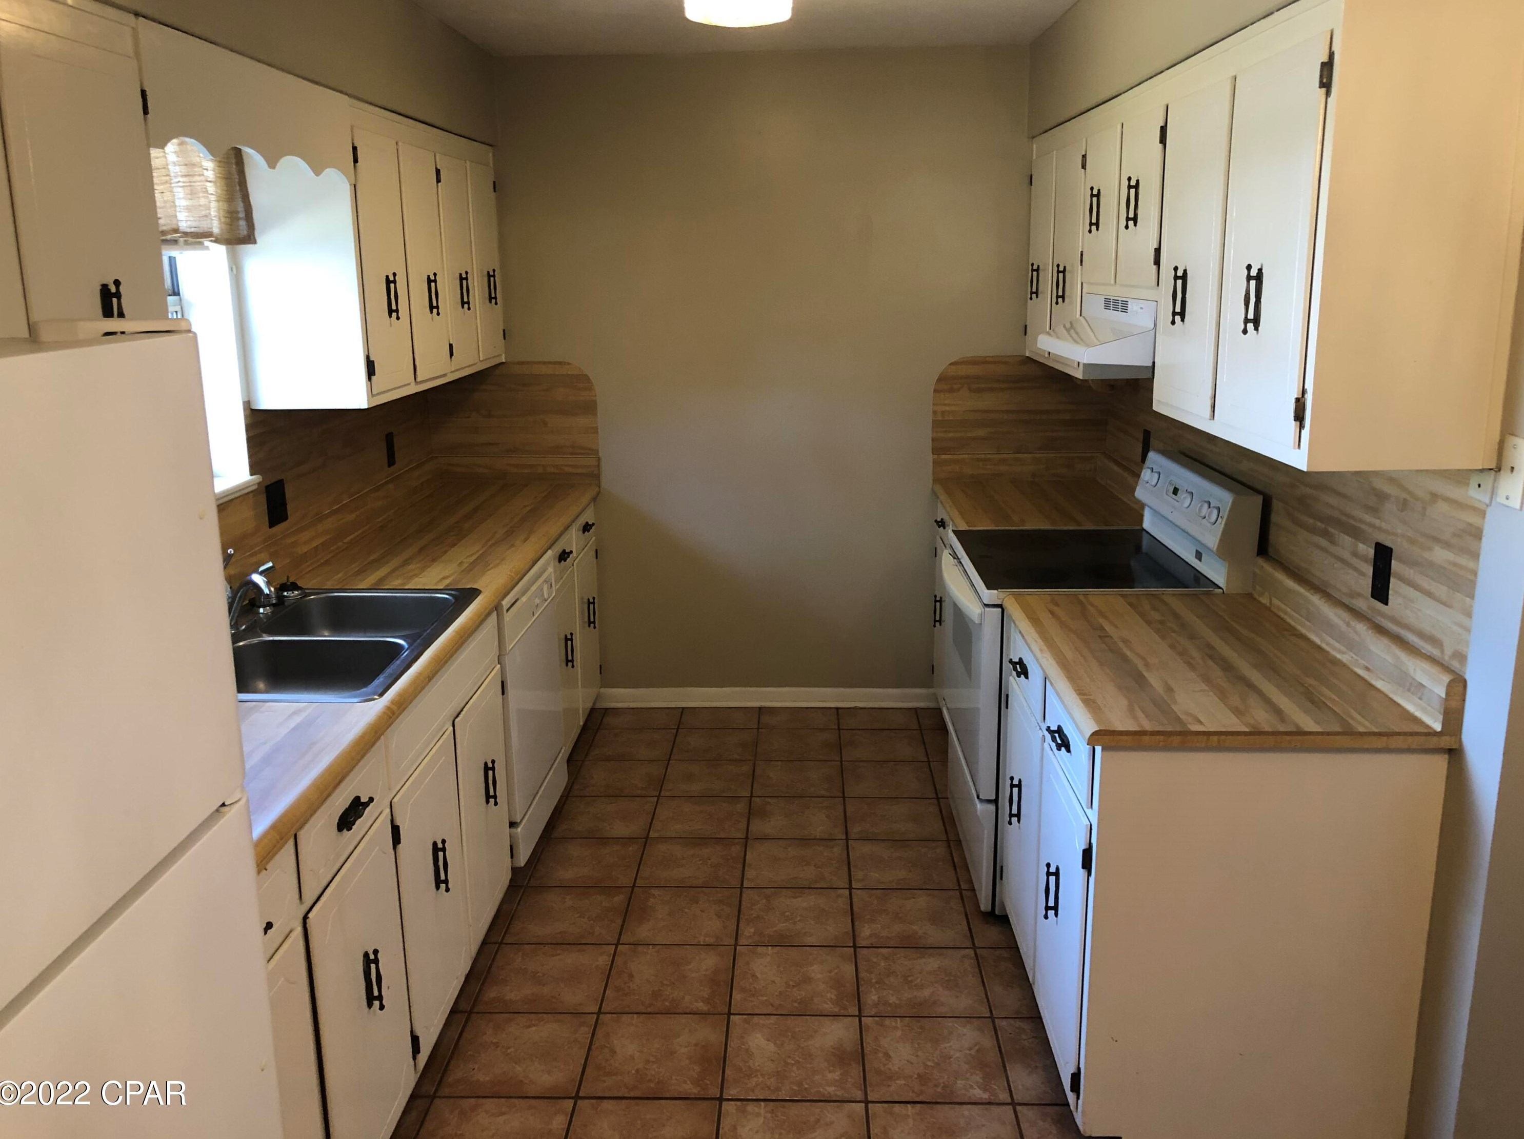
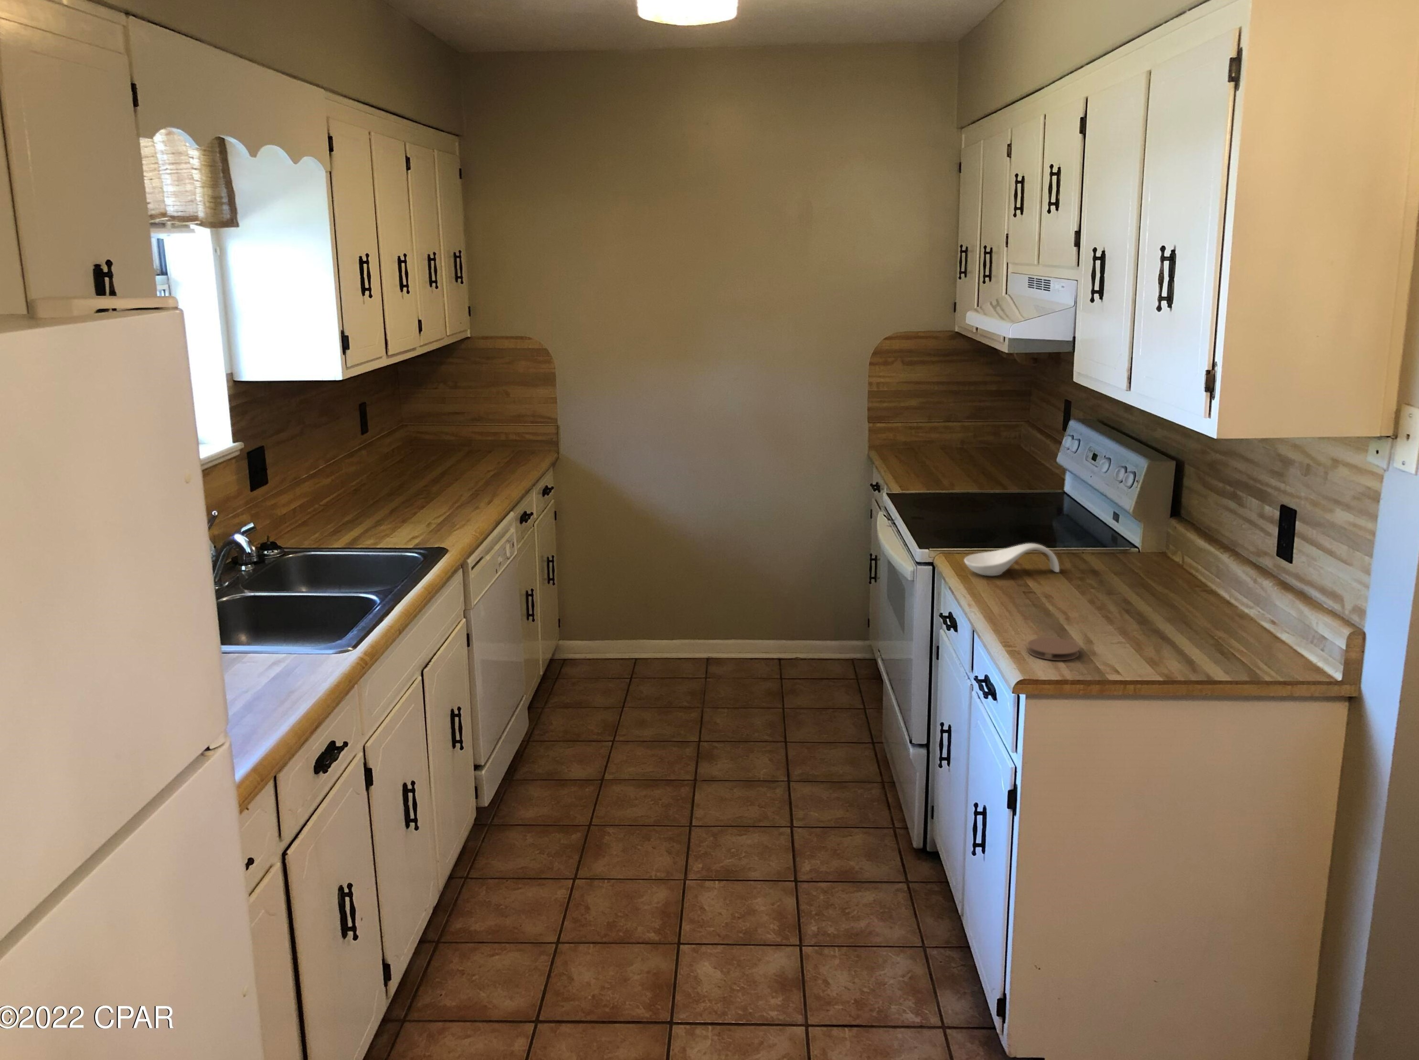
+ coaster [1027,637,1080,660]
+ spoon rest [963,543,1060,577]
